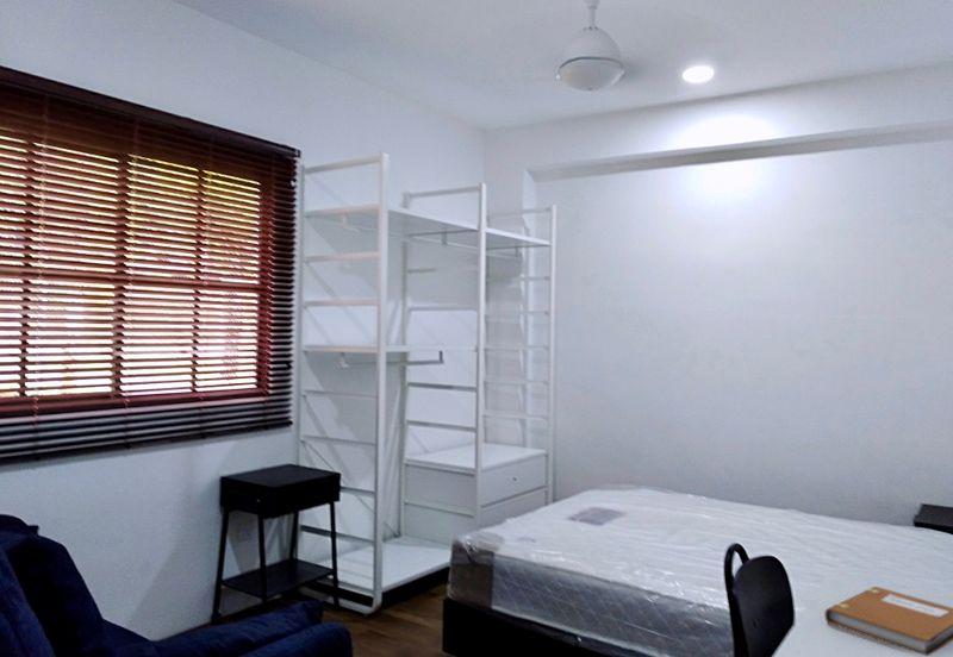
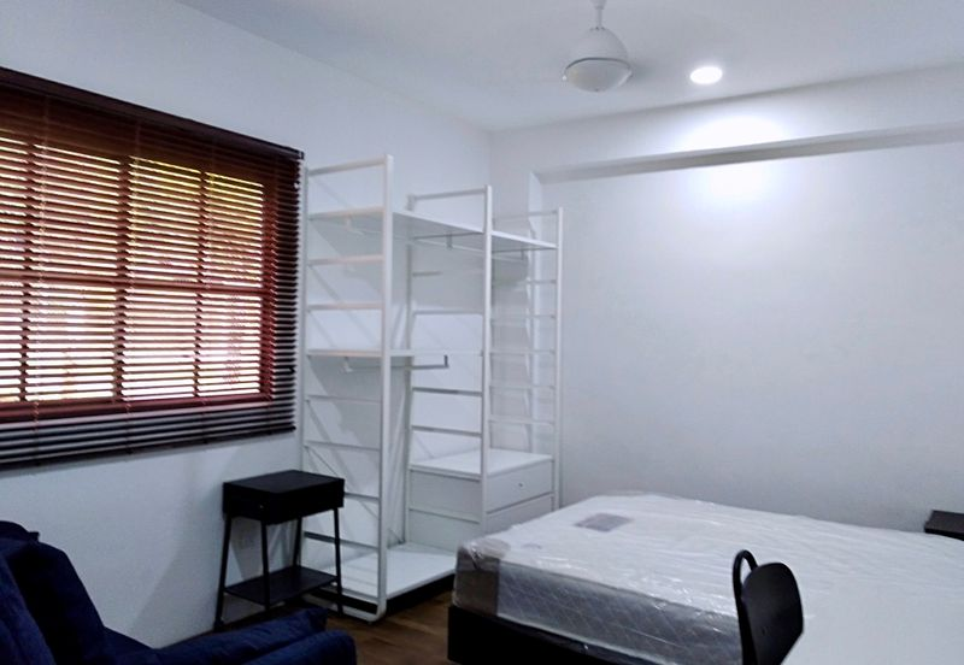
- notebook [823,586,953,657]
